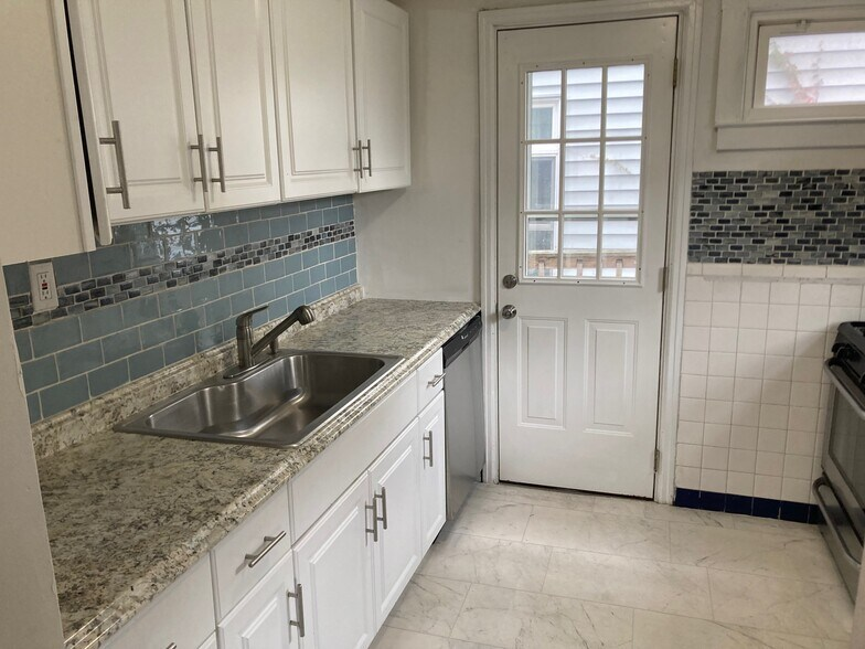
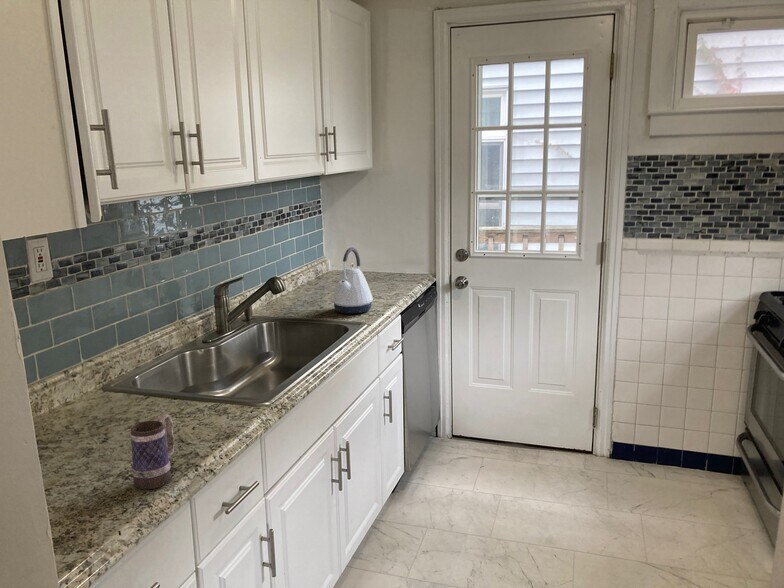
+ mug [129,413,175,491]
+ kettle [331,246,374,315]
